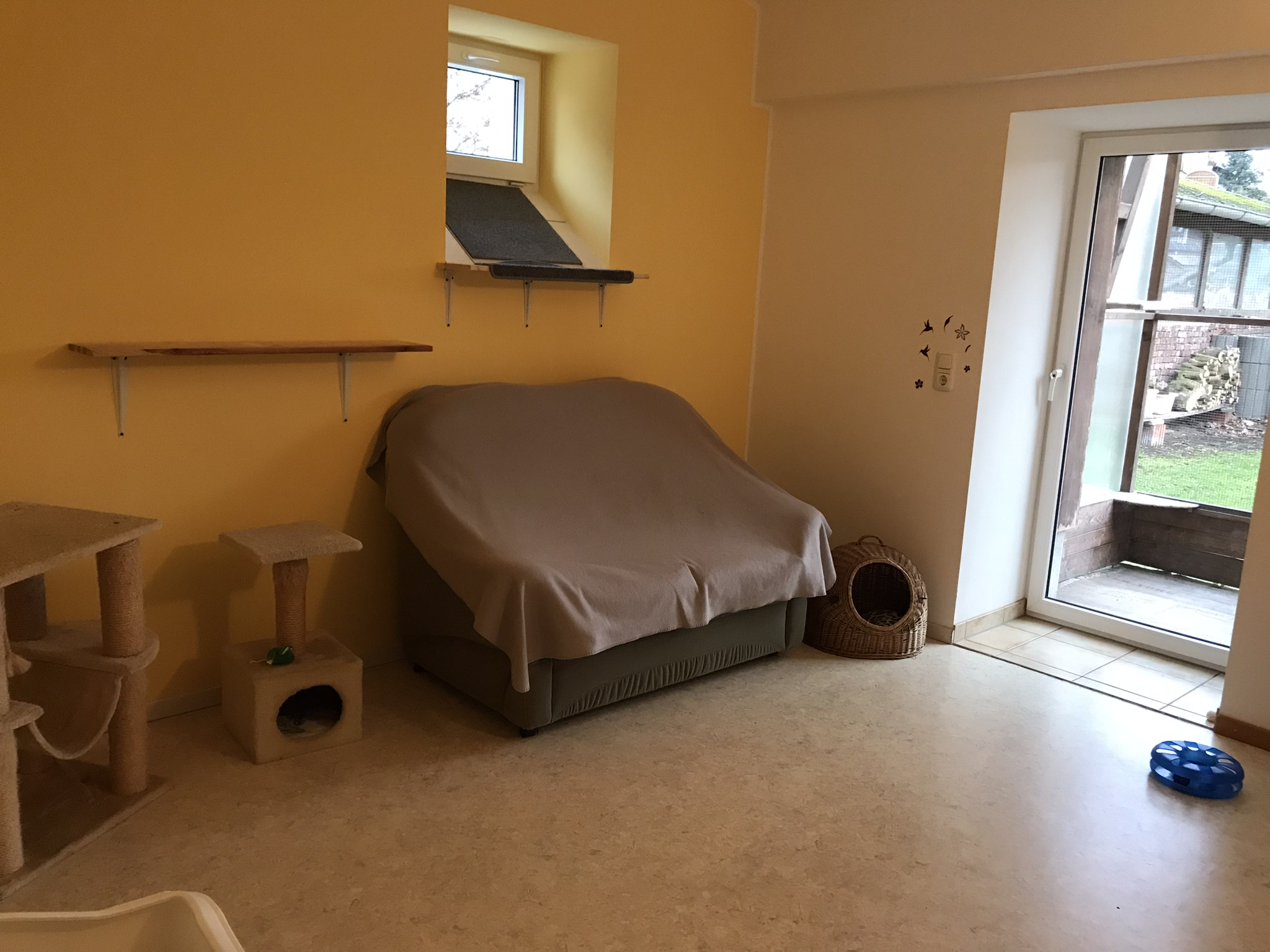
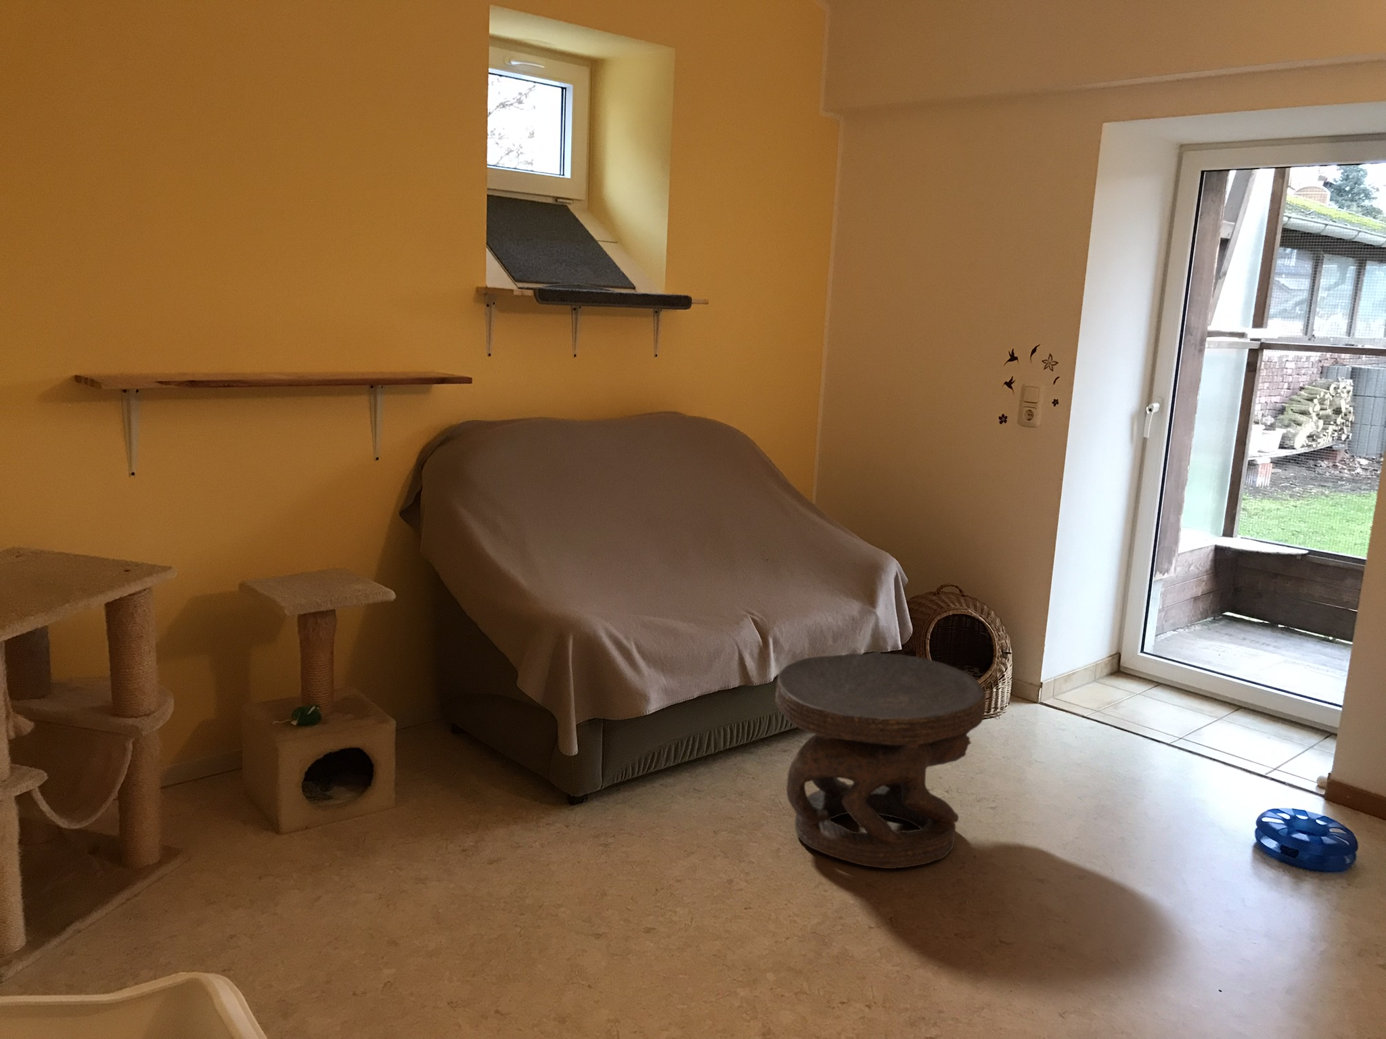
+ carved stool [774,653,987,869]
